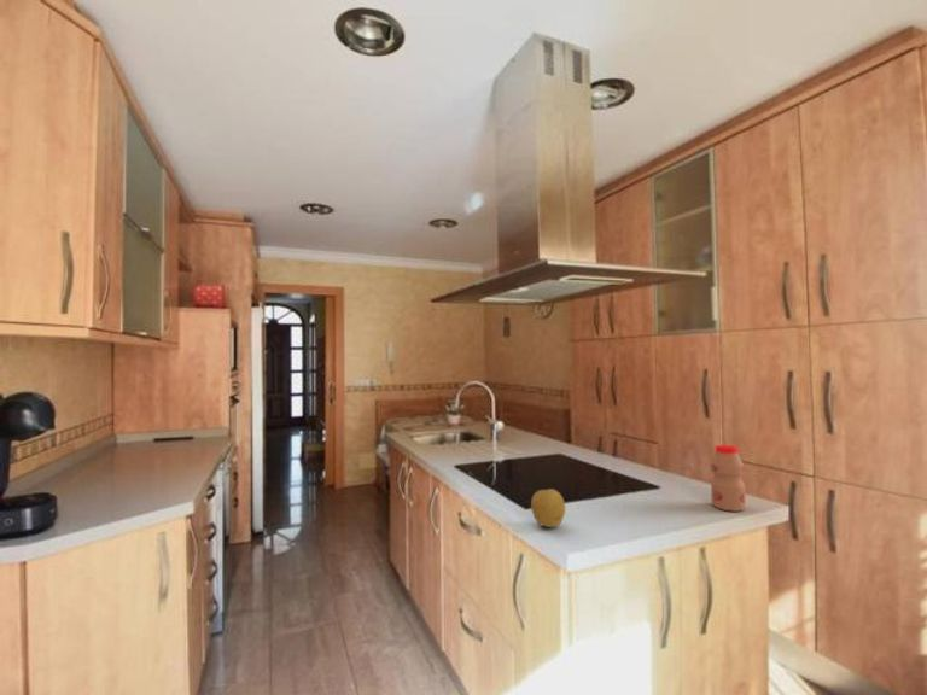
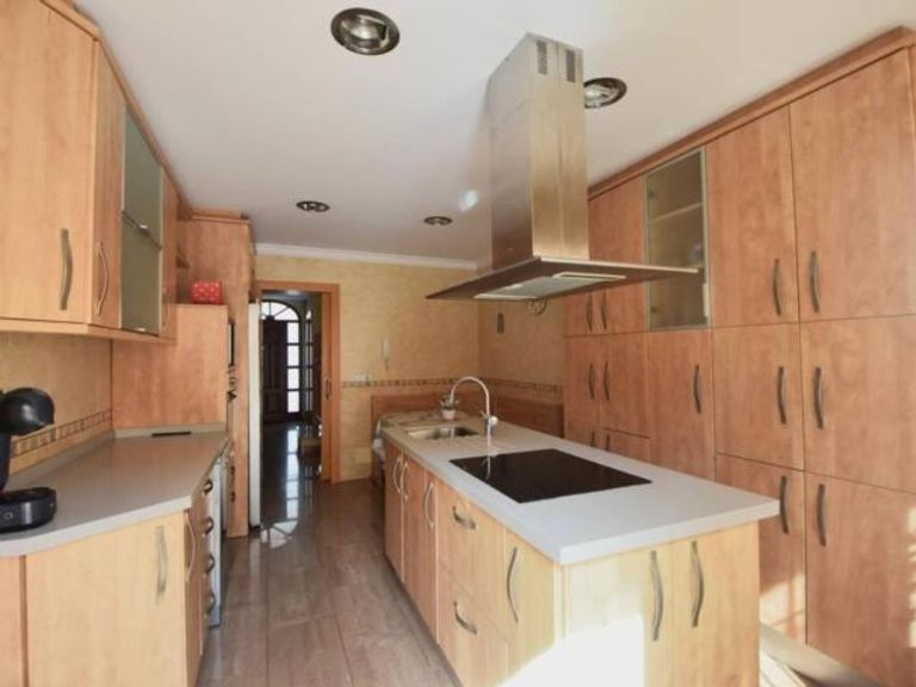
- fruit [530,487,566,528]
- bottle [709,444,747,513]
